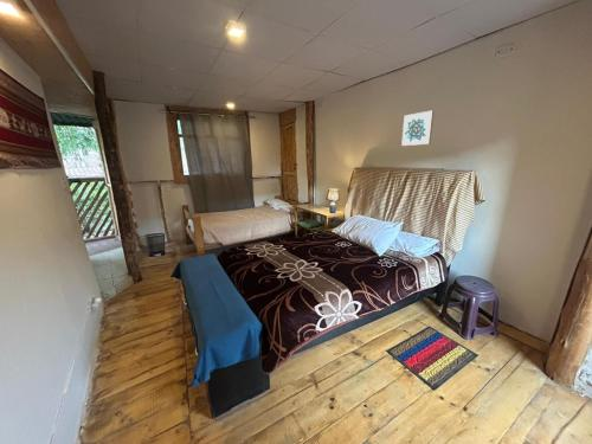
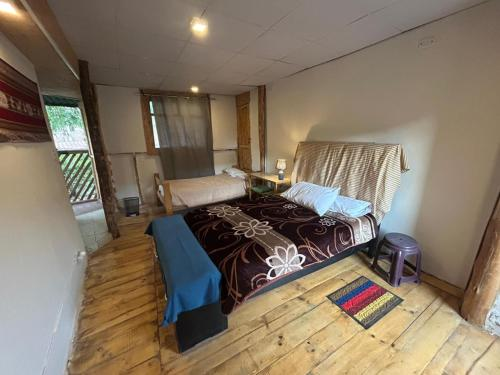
- wall art [400,110,436,147]
